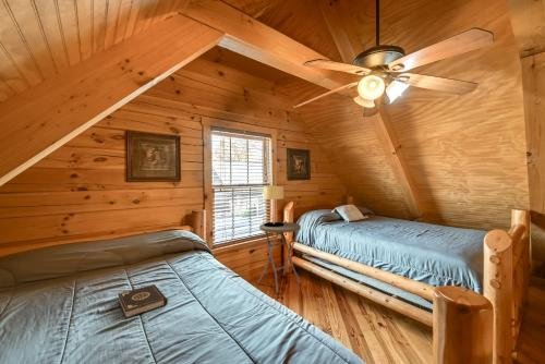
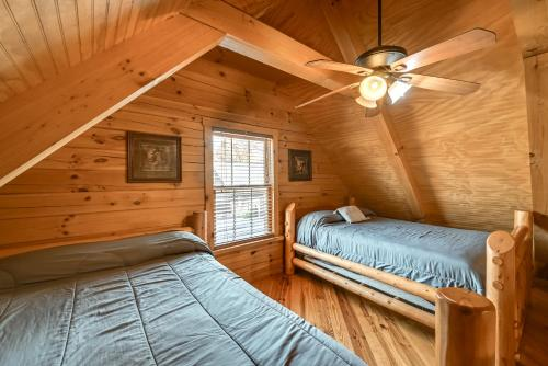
- book [117,283,169,319]
- side table [256,221,303,295]
- table lamp [263,185,284,228]
